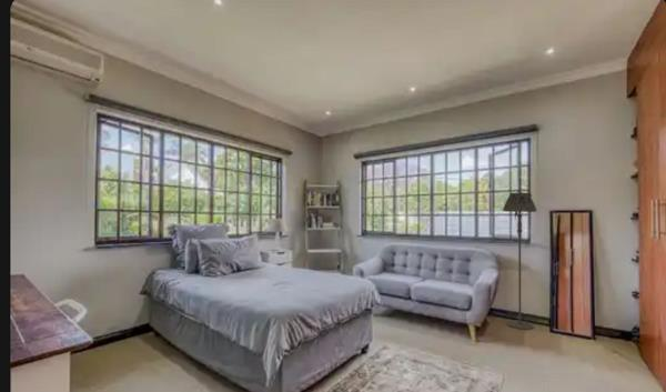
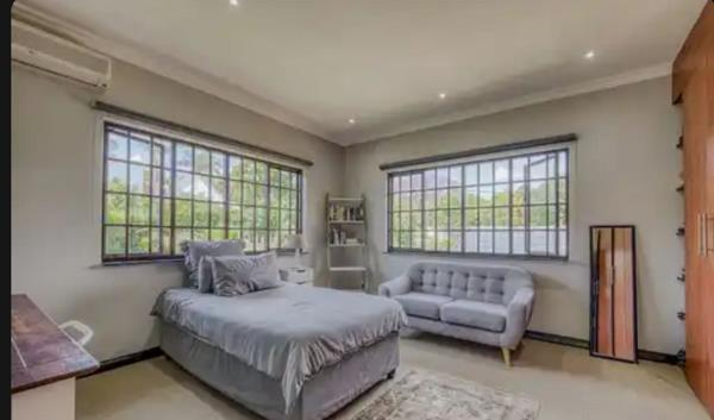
- floor lamp [502,192,537,331]
